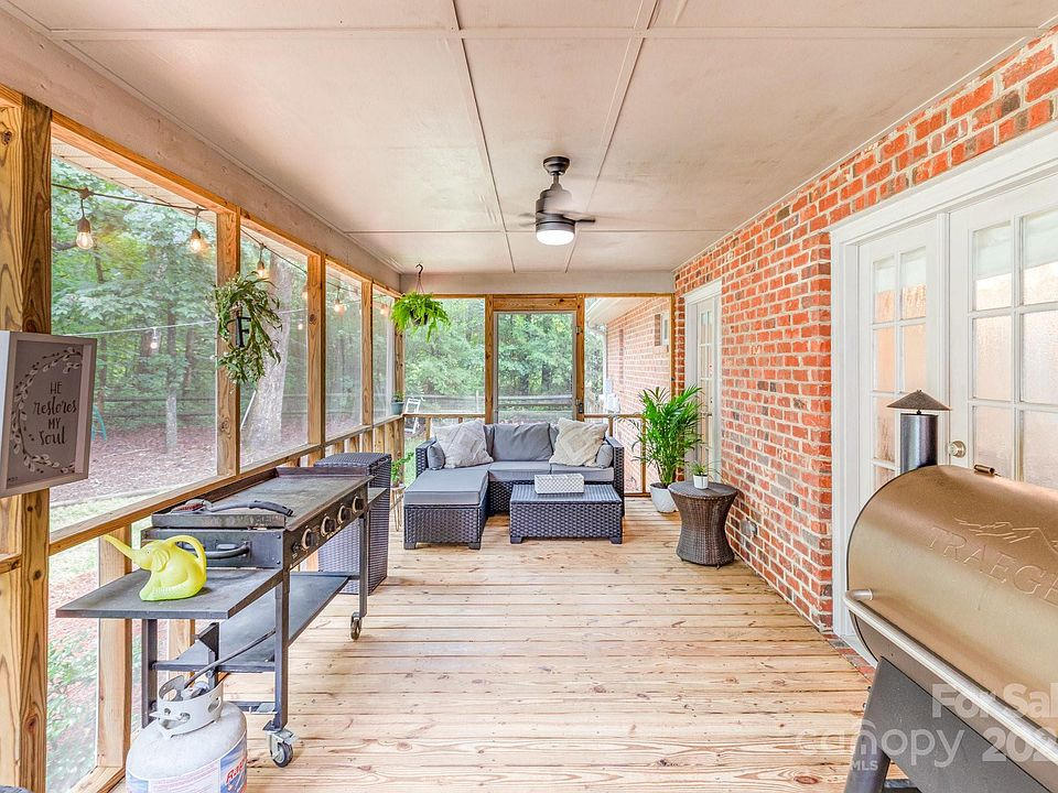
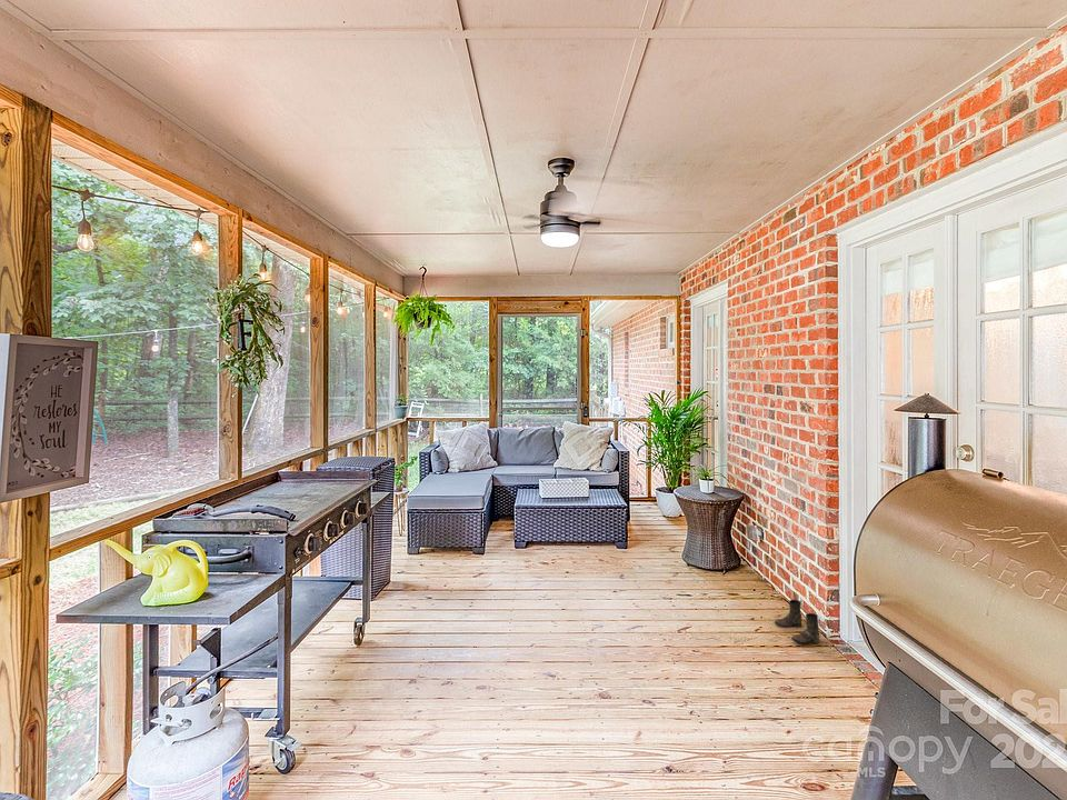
+ boots [774,599,820,644]
